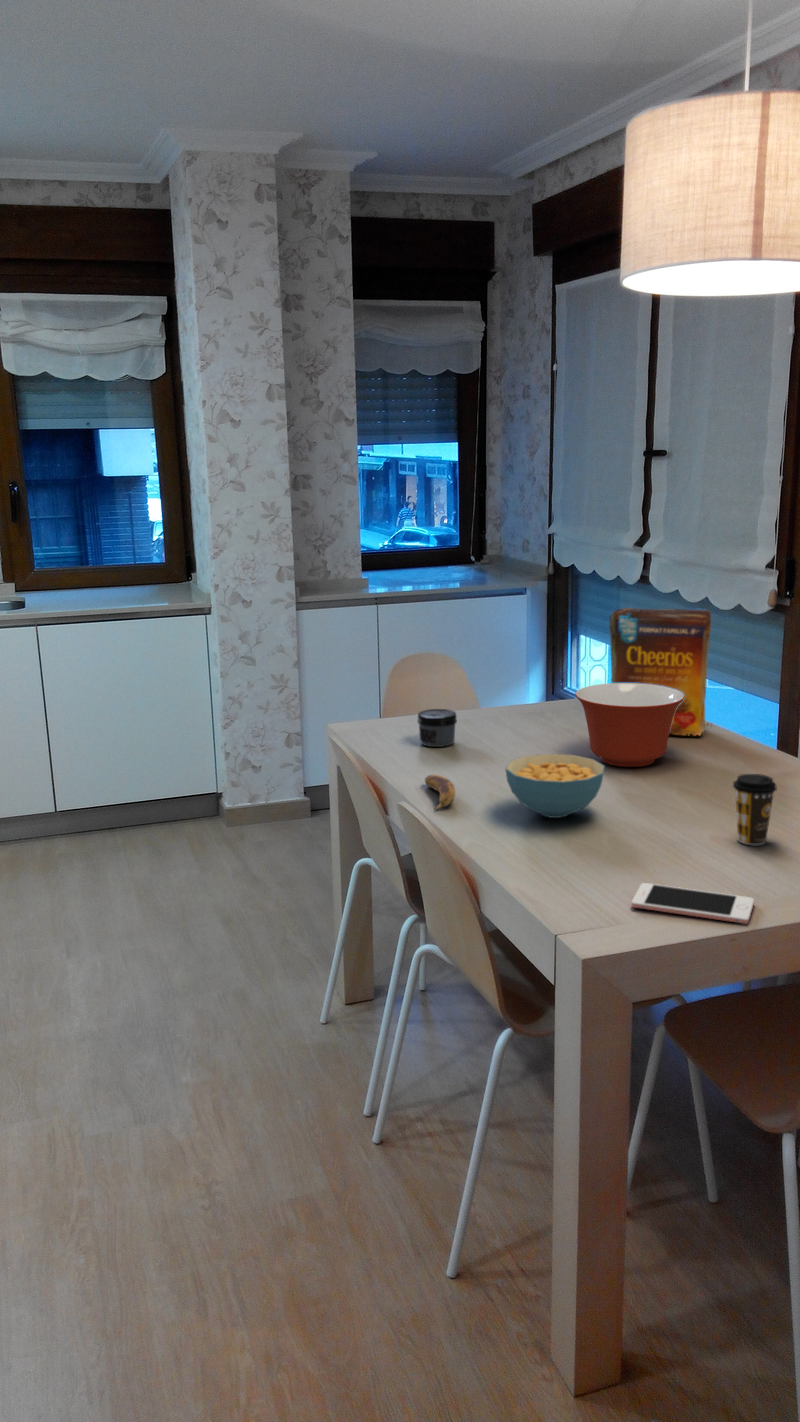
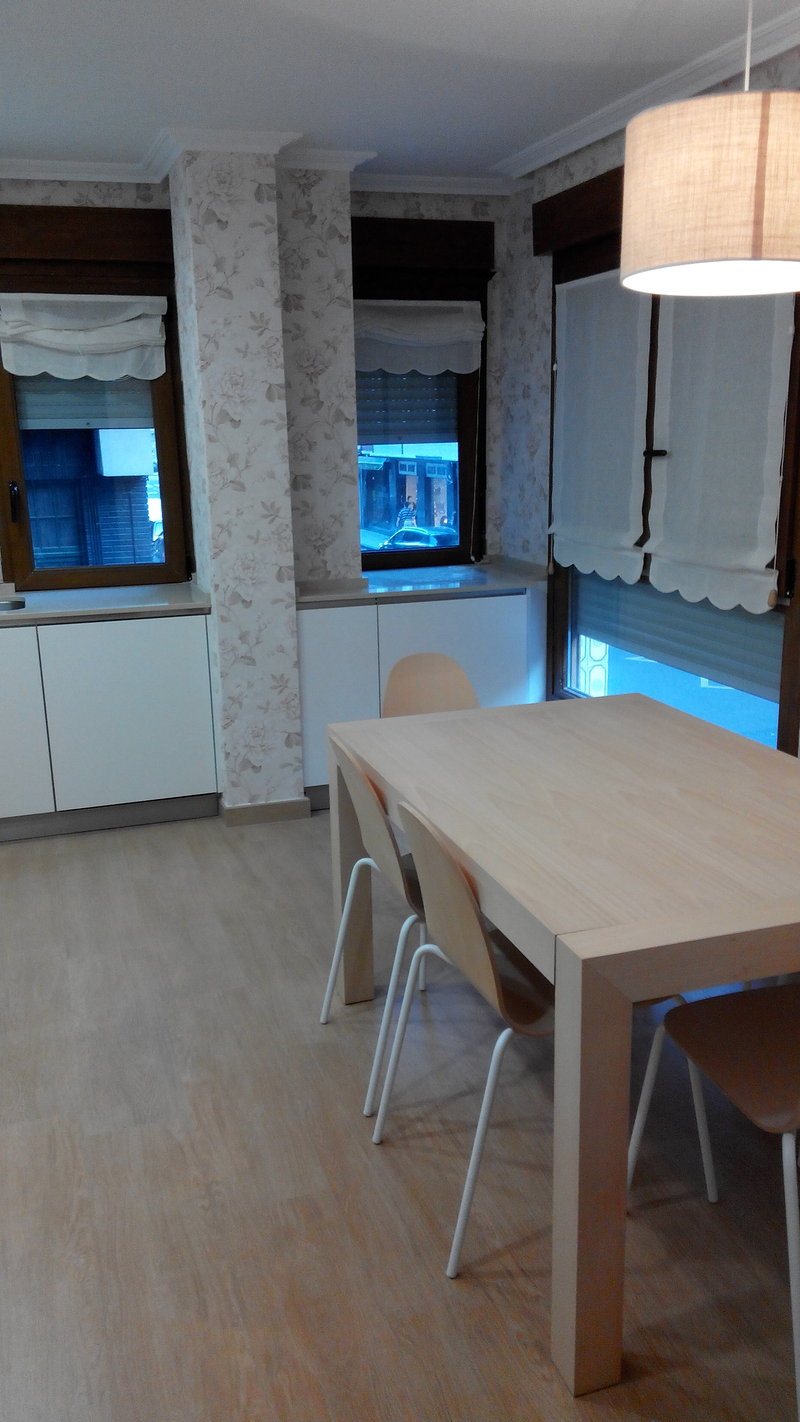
- coffee cup [732,773,778,846]
- cereal box [608,607,713,737]
- mixing bowl [574,682,685,768]
- banana [424,773,456,812]
- cell phone [631,882,755,925]
- jar [416,708,458,748]
- cereal bowl [504,753,606,819]
